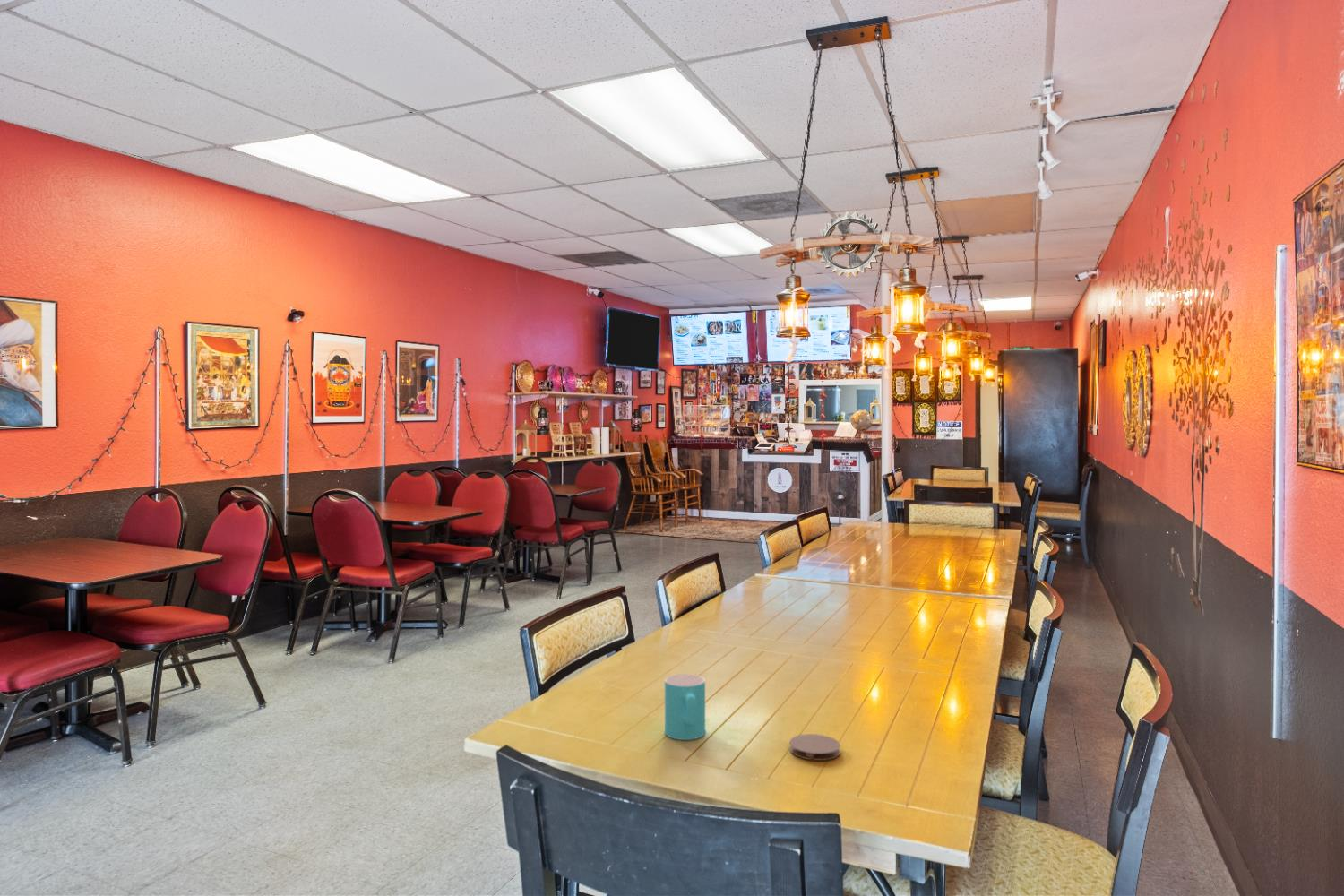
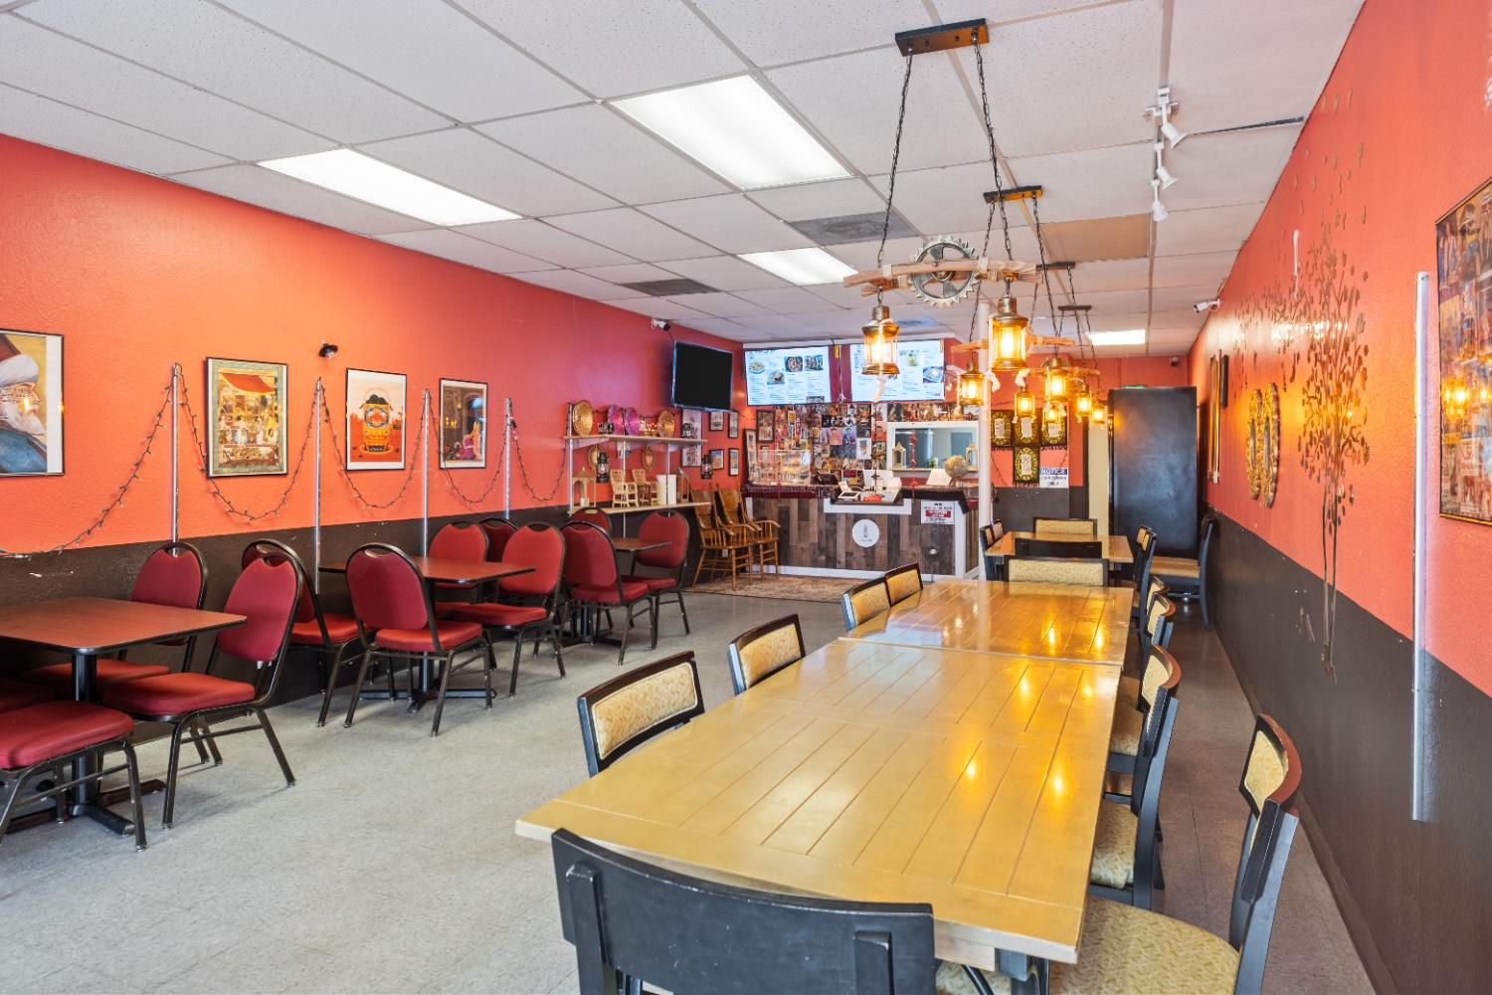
- coaster [788,733,841,762]
- cup [664,673,706,741]
